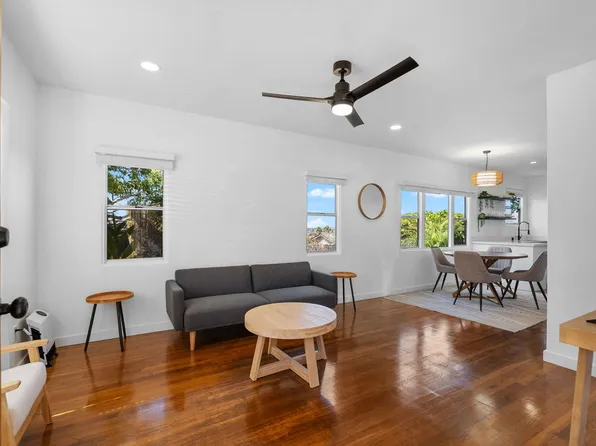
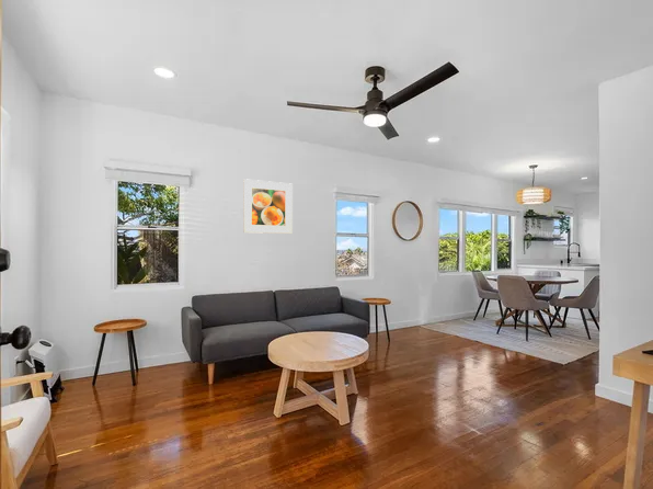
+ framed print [242,178,294,235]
